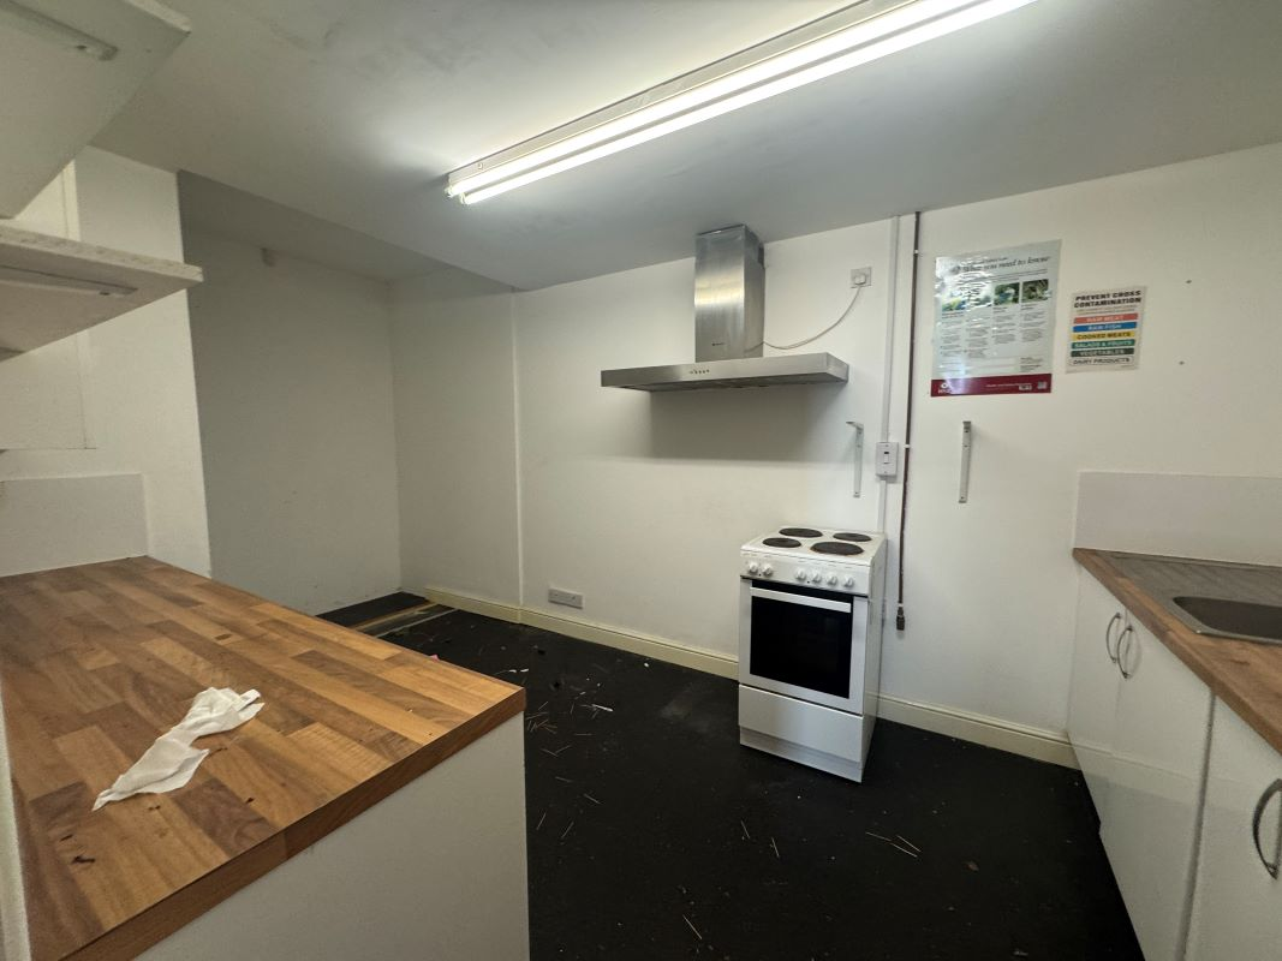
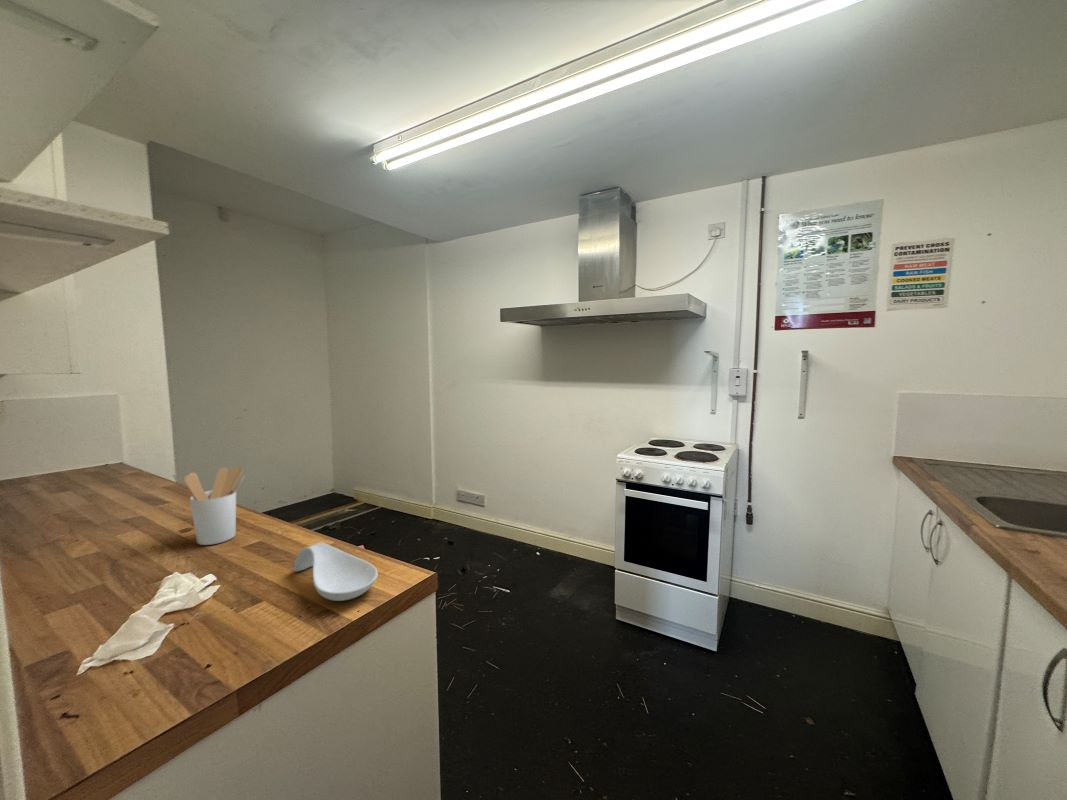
+ spoon rest [293,542,379,602]
+ utensil holder [183,466,245,546]
